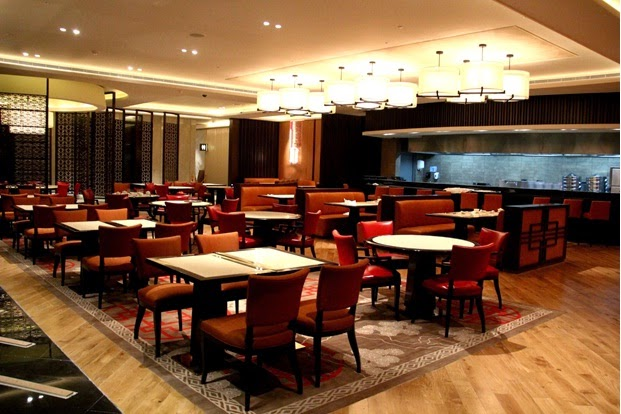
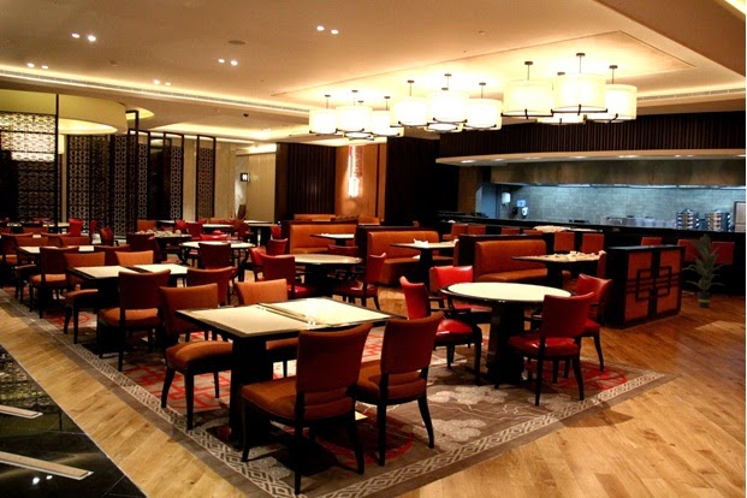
+ indoor plant [682,232,728,309]
